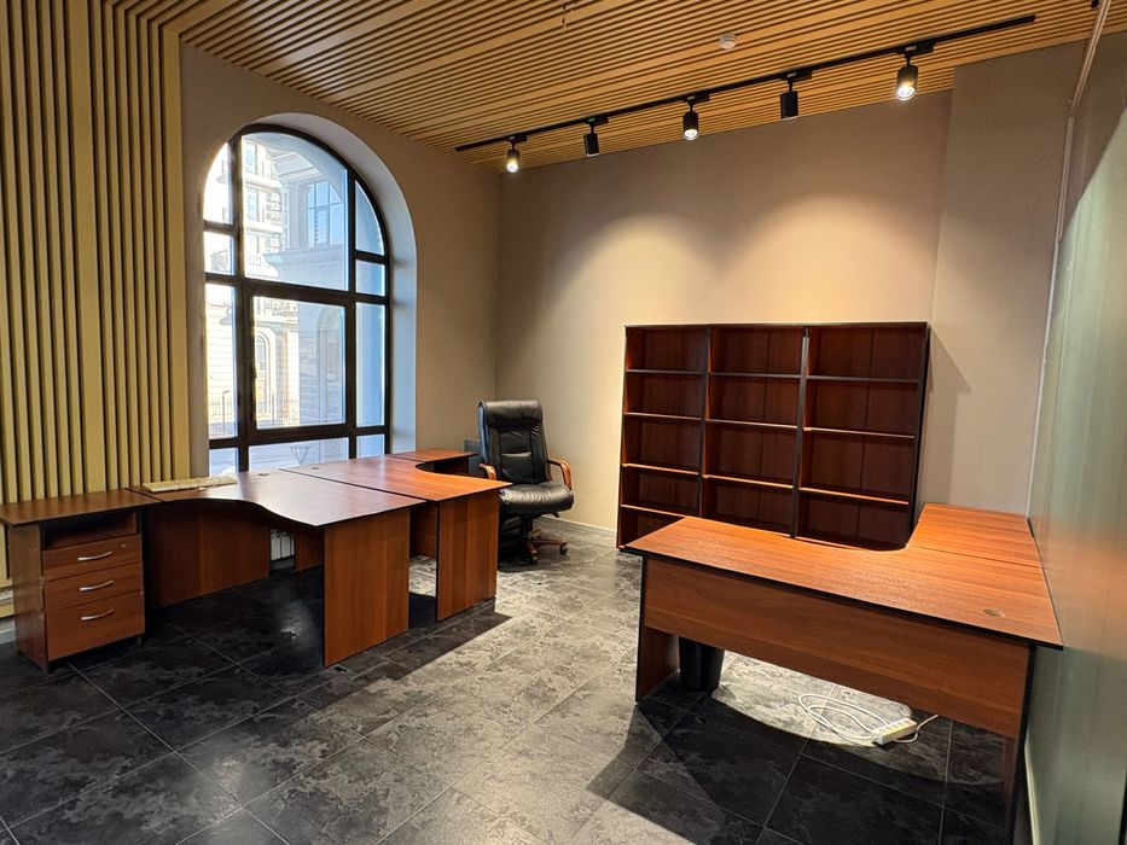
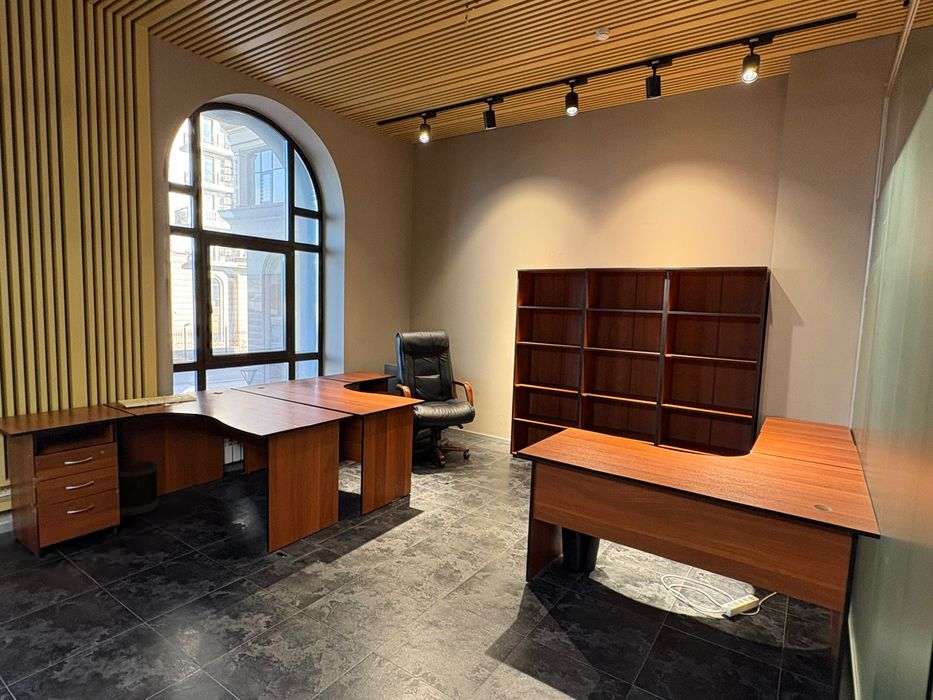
+ wastebasket [120,460,159,517]
